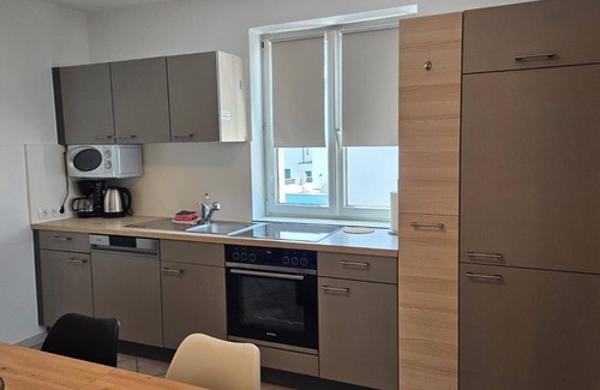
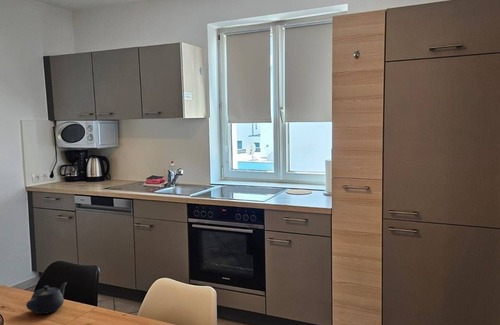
+ teapot [25,281,68,315]
